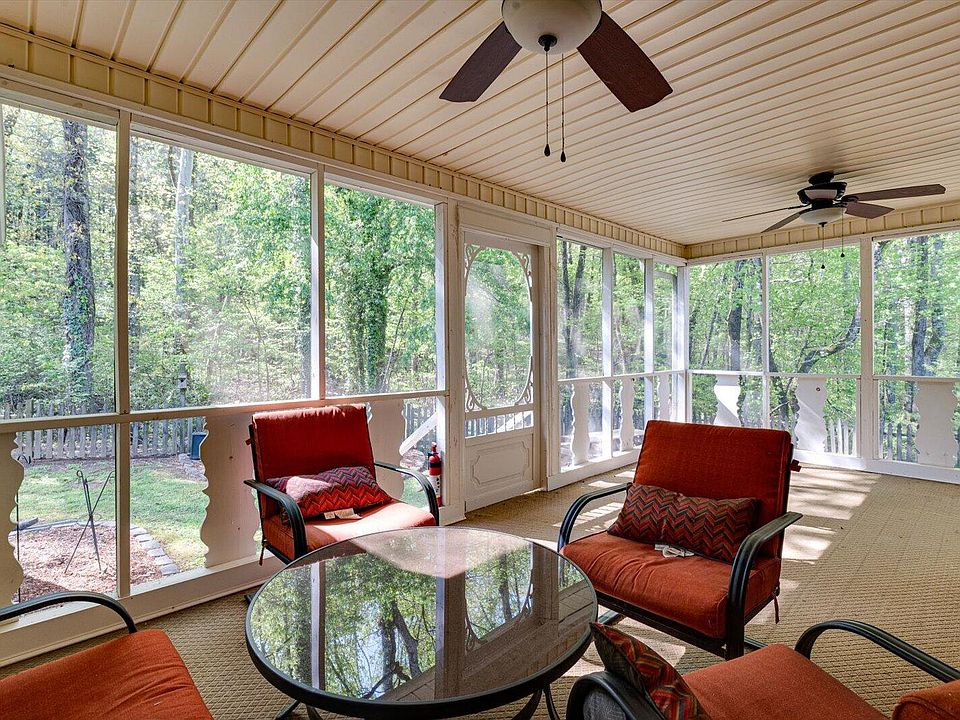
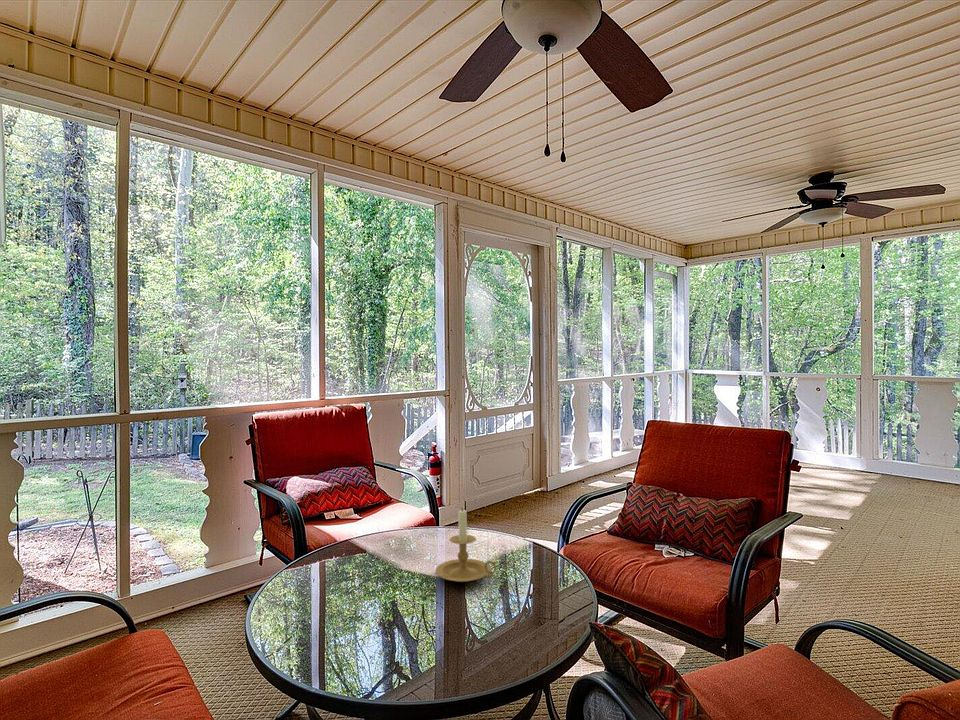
+ candle holder [435,507,498,583]
